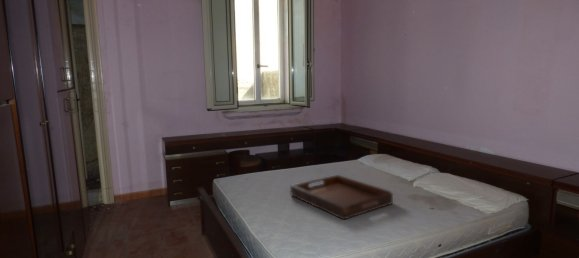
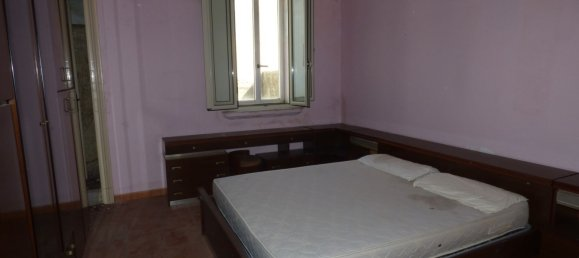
- serving tray [289,174,394,221]
